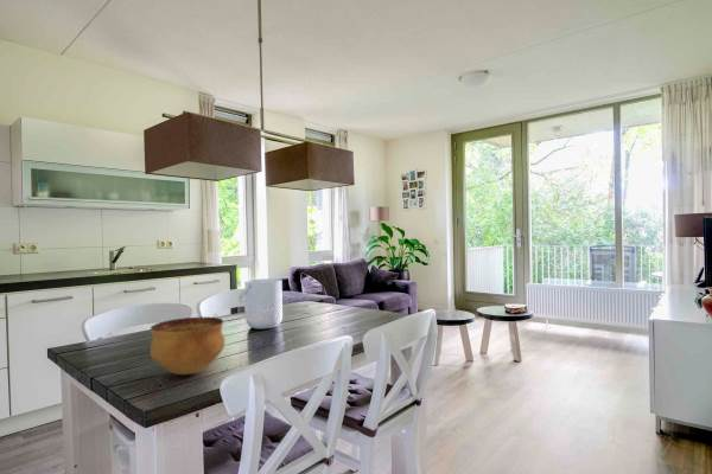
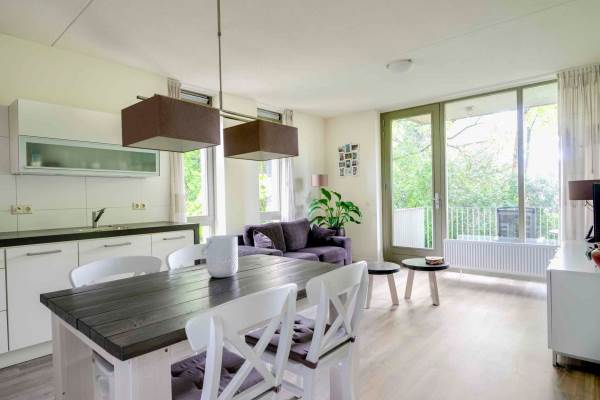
- bowl [150,316,225,376]
